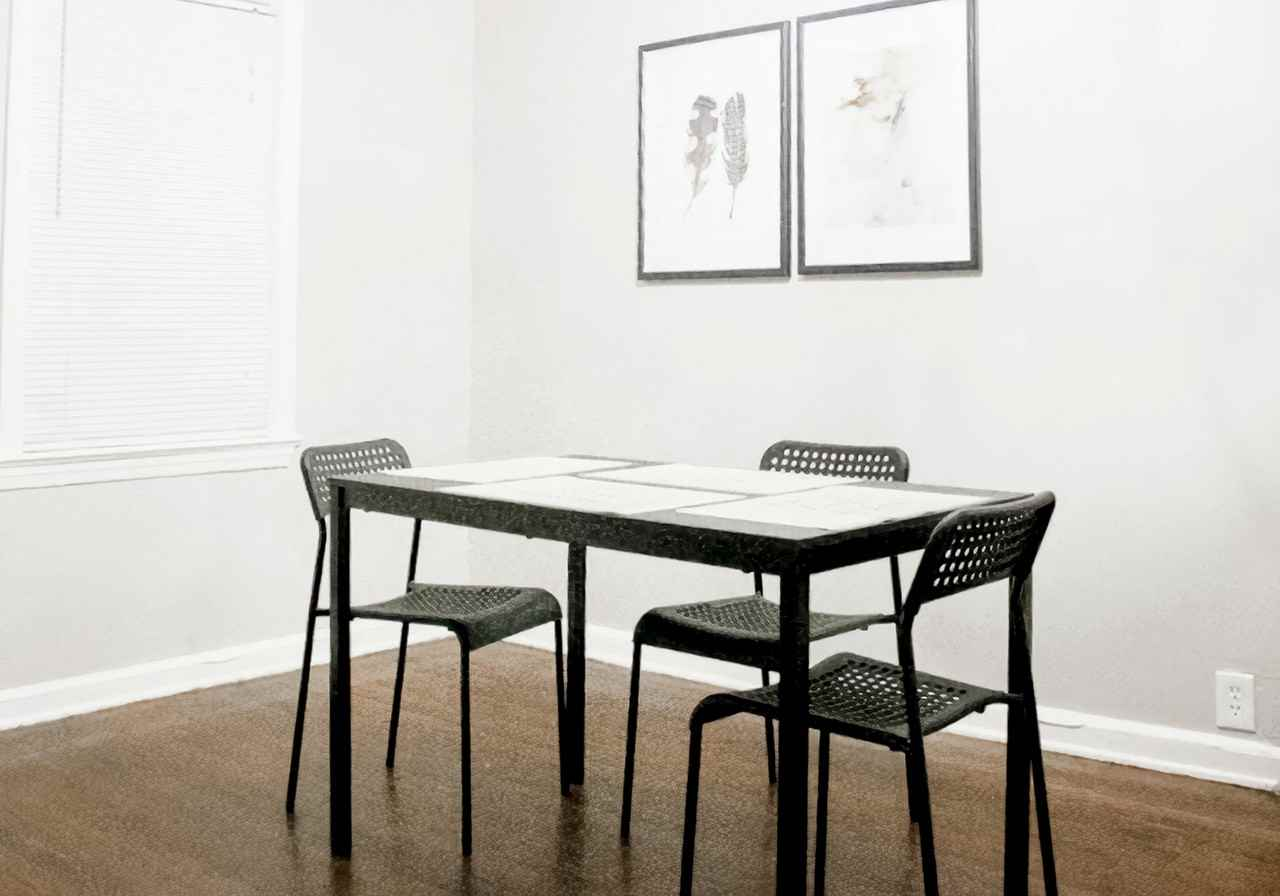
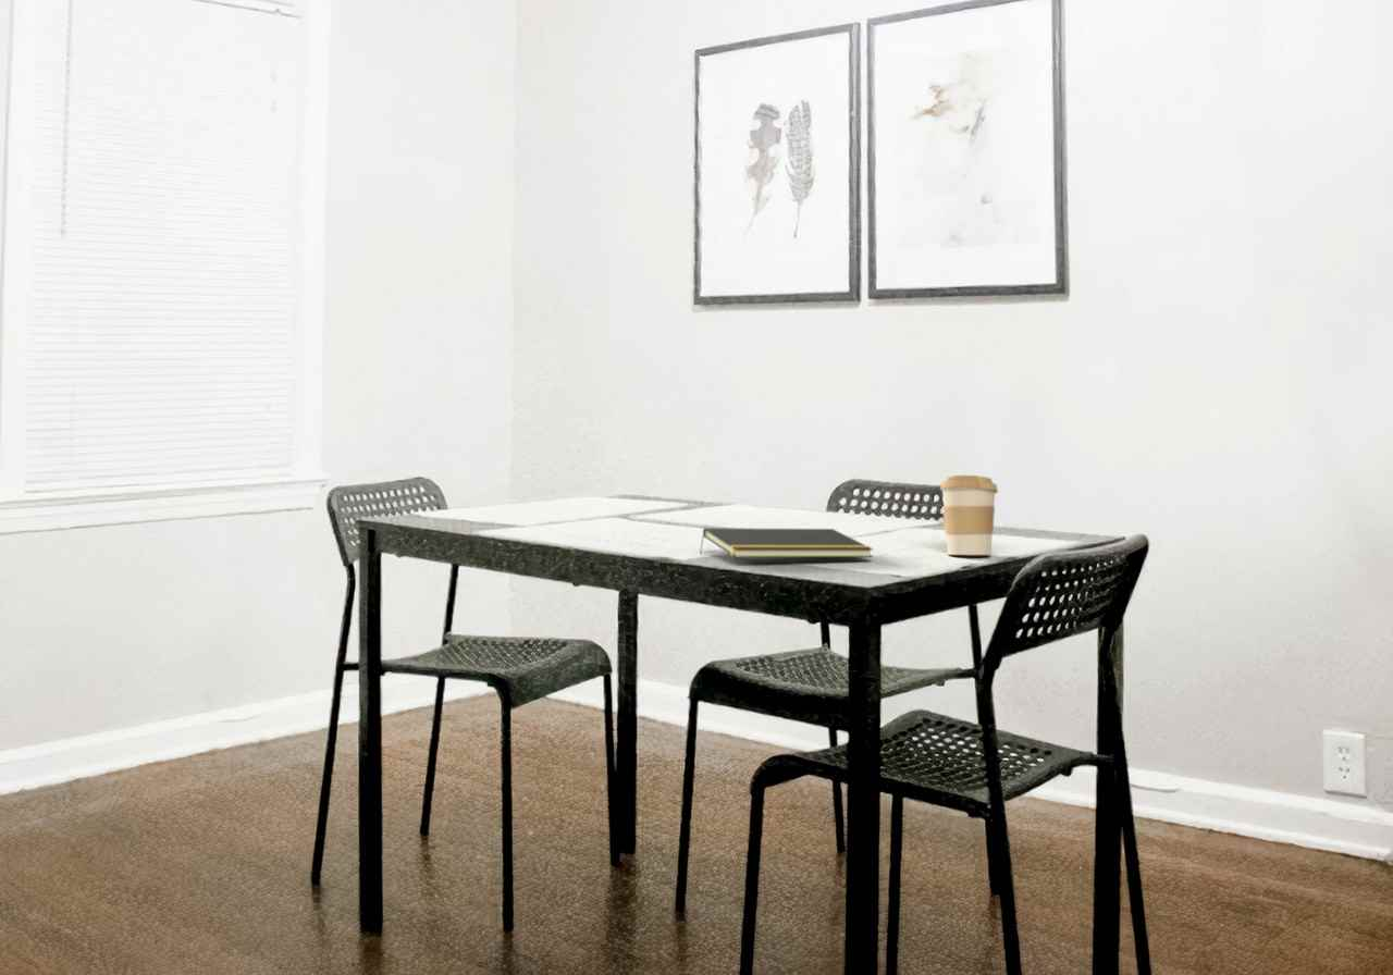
+ coffee cup [939,474,999,556]
+ notepad [700,527,874,558]
